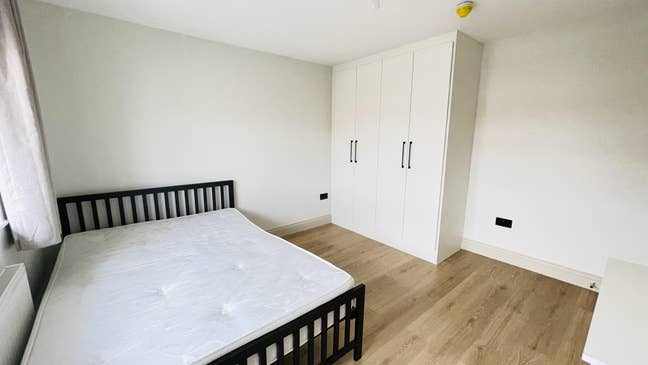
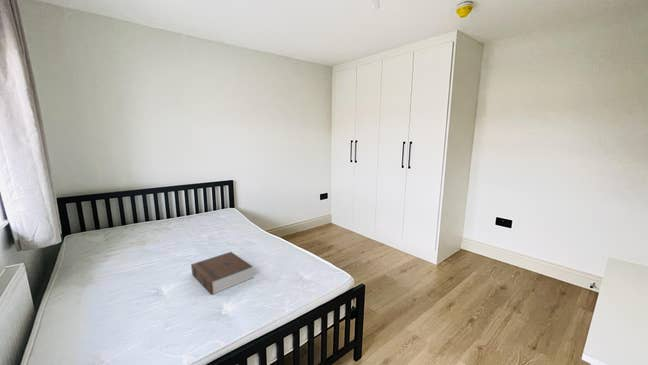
+ book [190,251,254,295]
